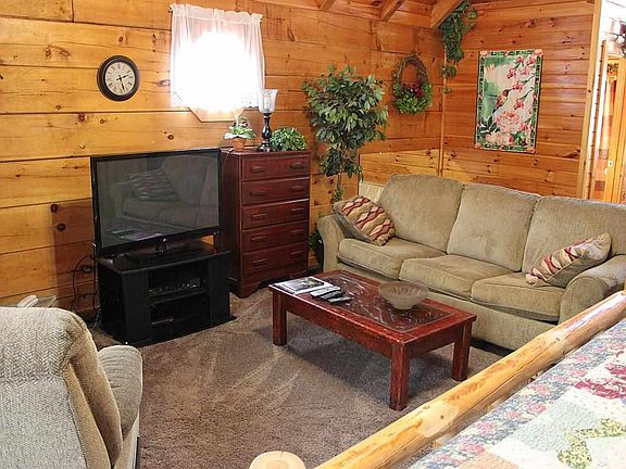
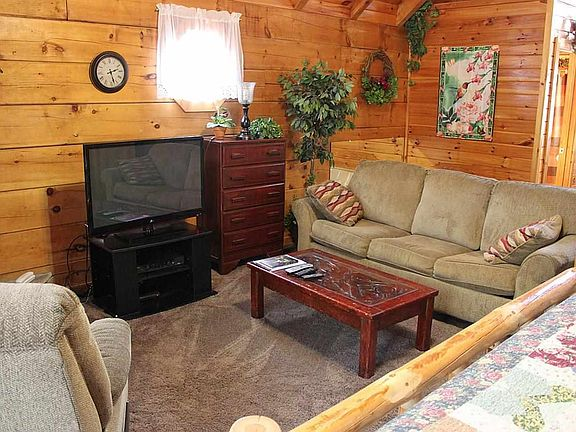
- decorative bowl [377,280,429,310]
